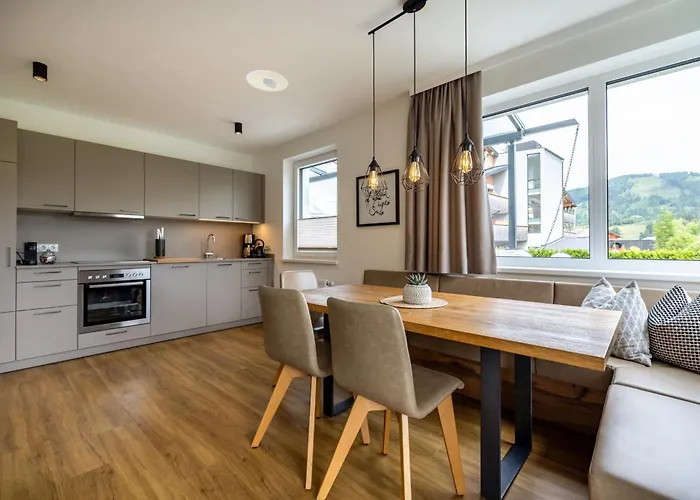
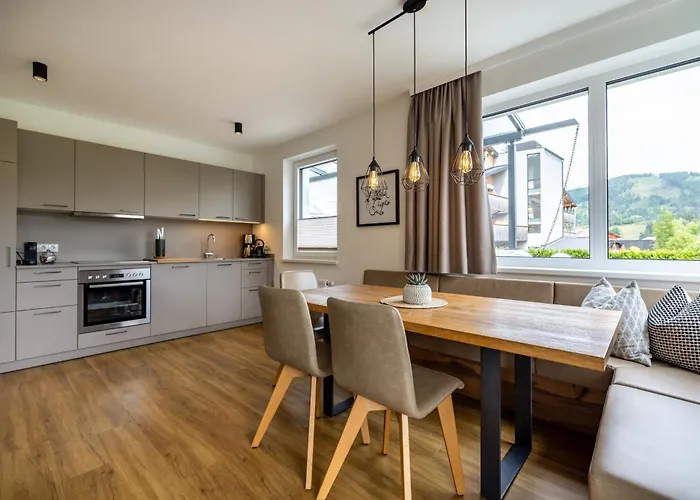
- recessed light [245,69,289,92]
